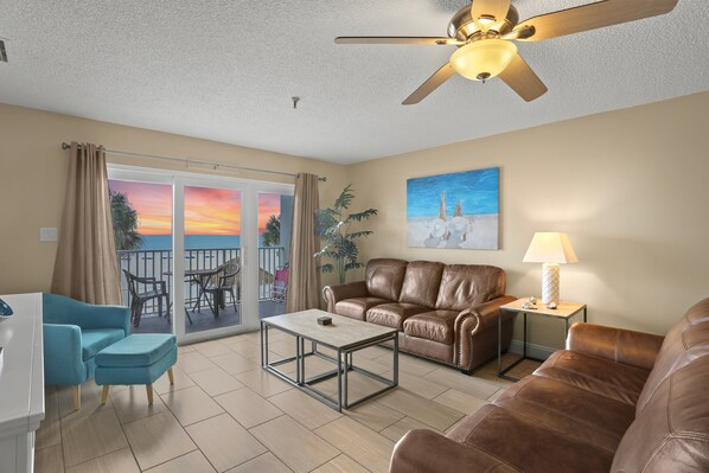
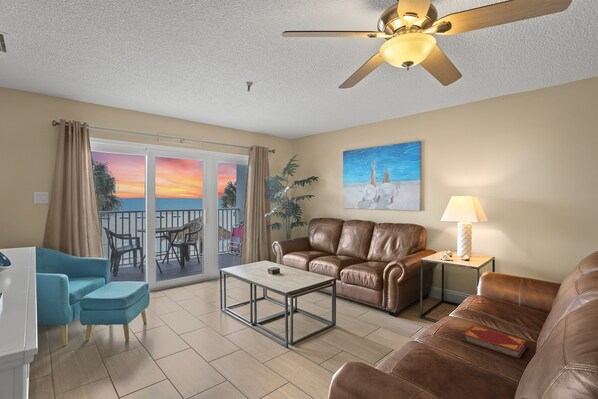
+ hardback book [461,324,528,360]
